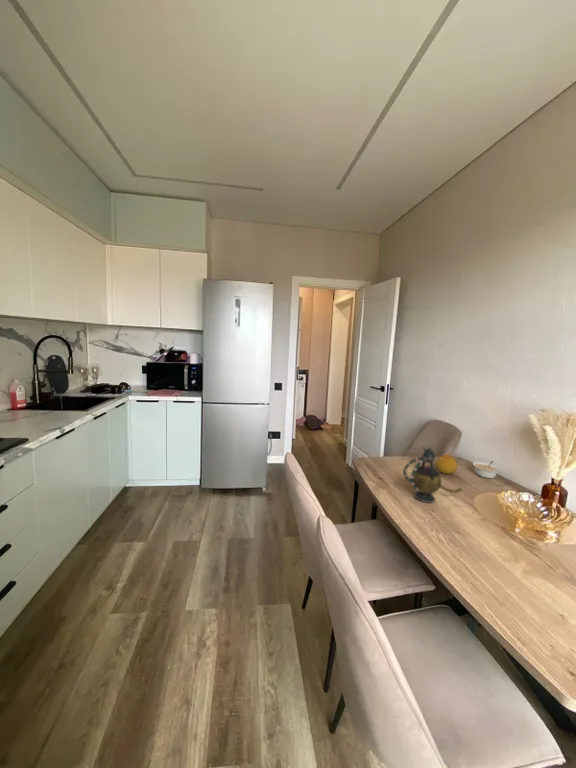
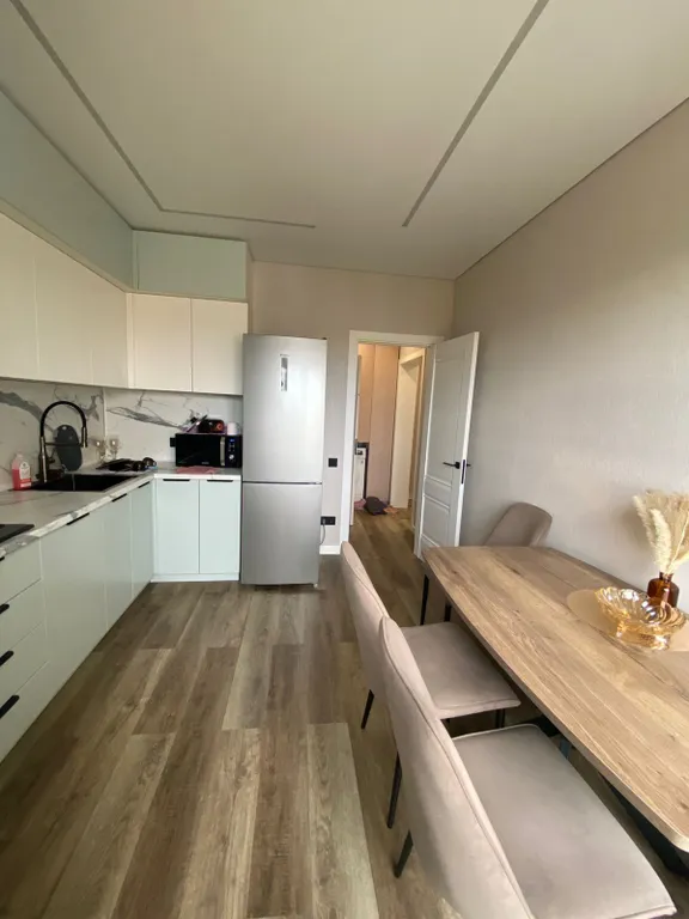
- fruit [435,453,458,475]
- teapot [402,446,464,504]
- legume [472,460,501,479]
